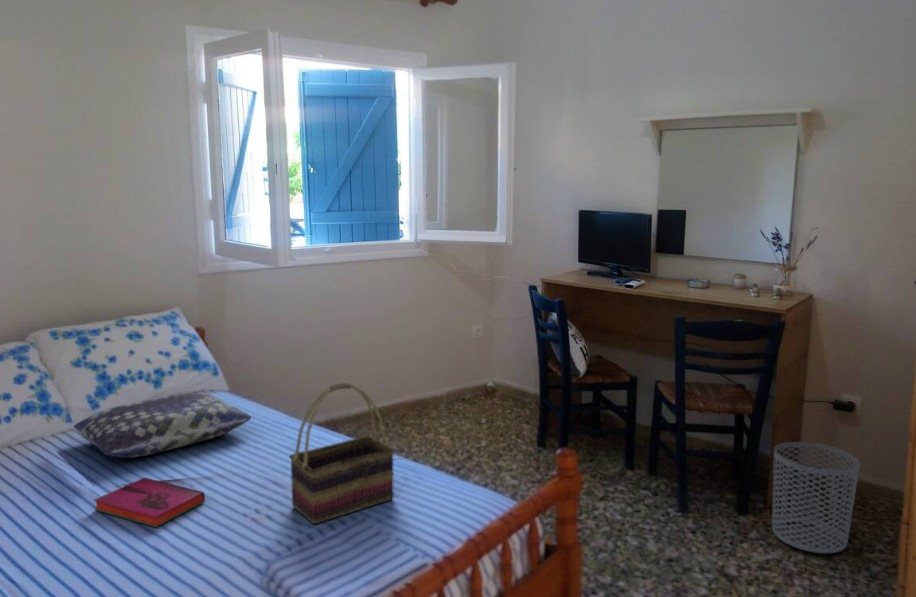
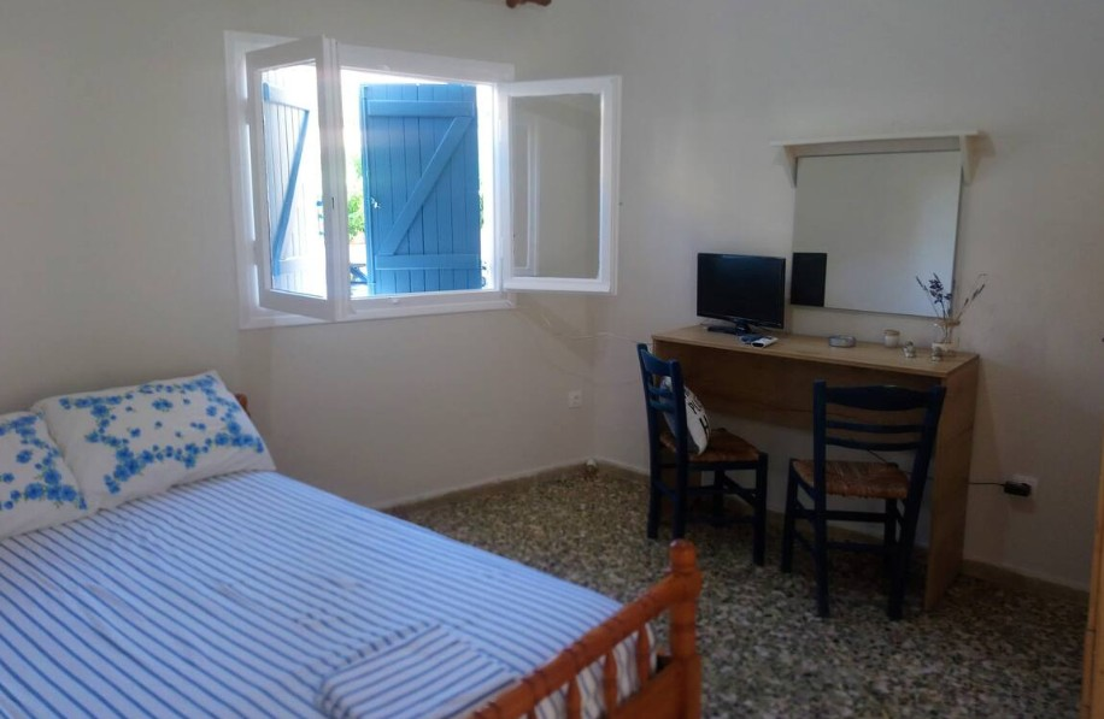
- cushion [72,392,253,459]
- woven basket [288,382,396,525]
- hardback book [93,476,206,528]
- waste bin [771,441,861,554]
